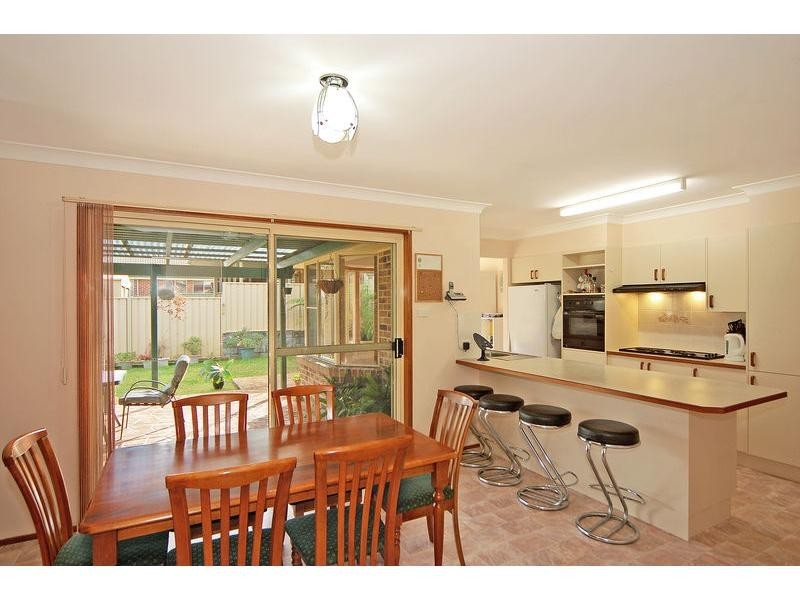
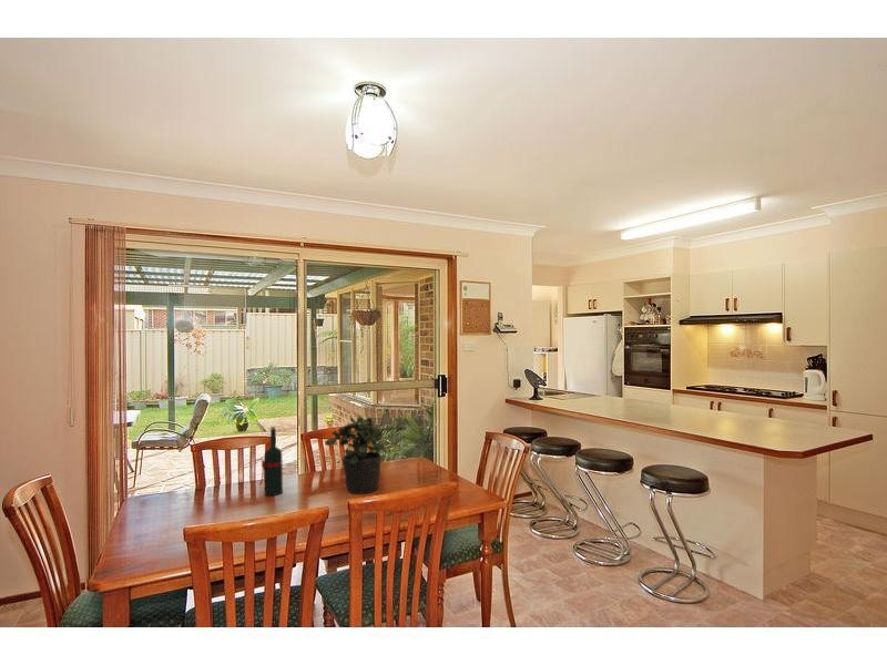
+ potted plant [324,415,386,494]
+ wine bottle [258,426,284,497]
